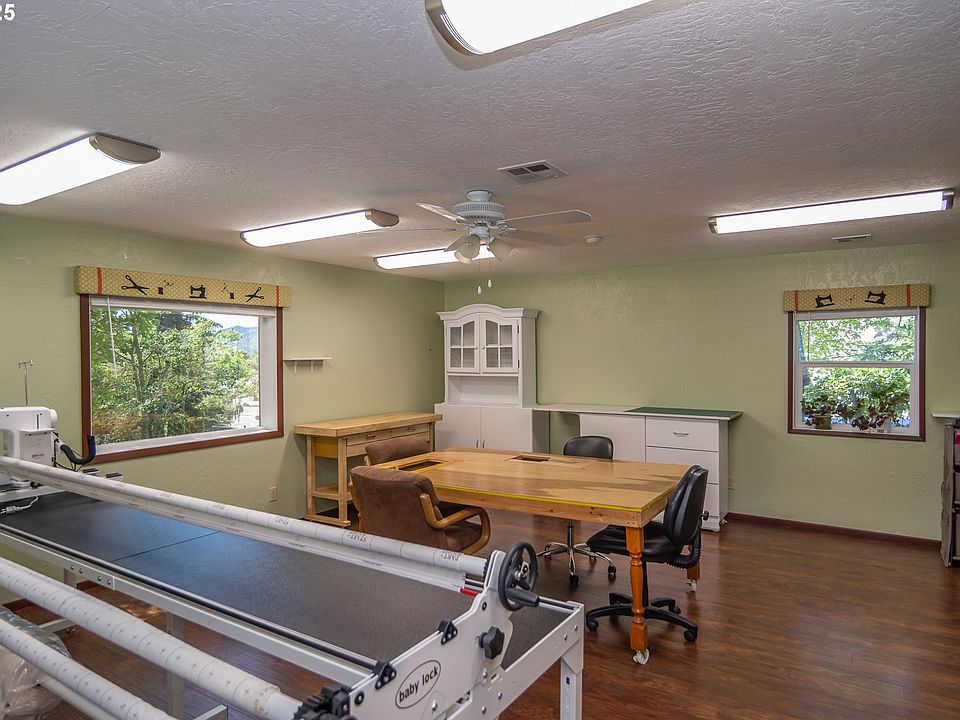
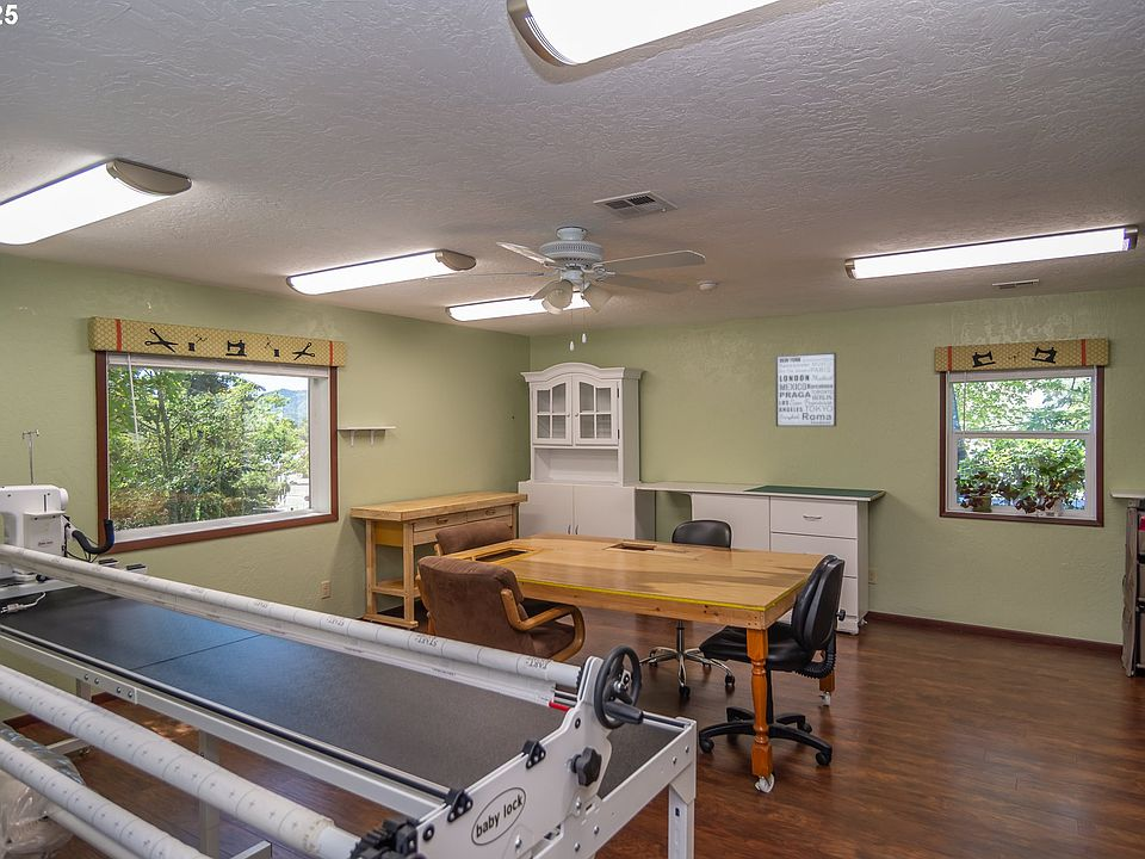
+ wall art [775,352,837,427]
